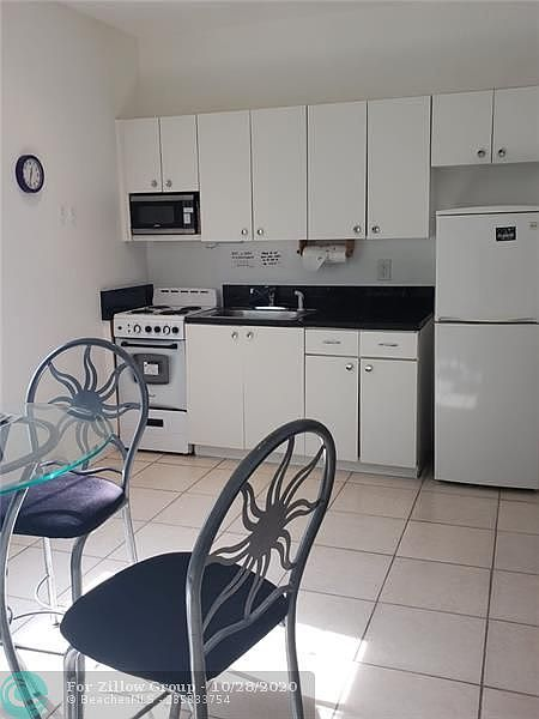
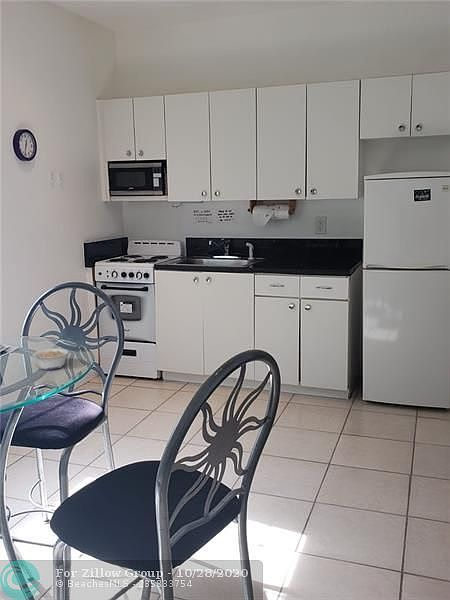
+ legume [31,347,70,371]
